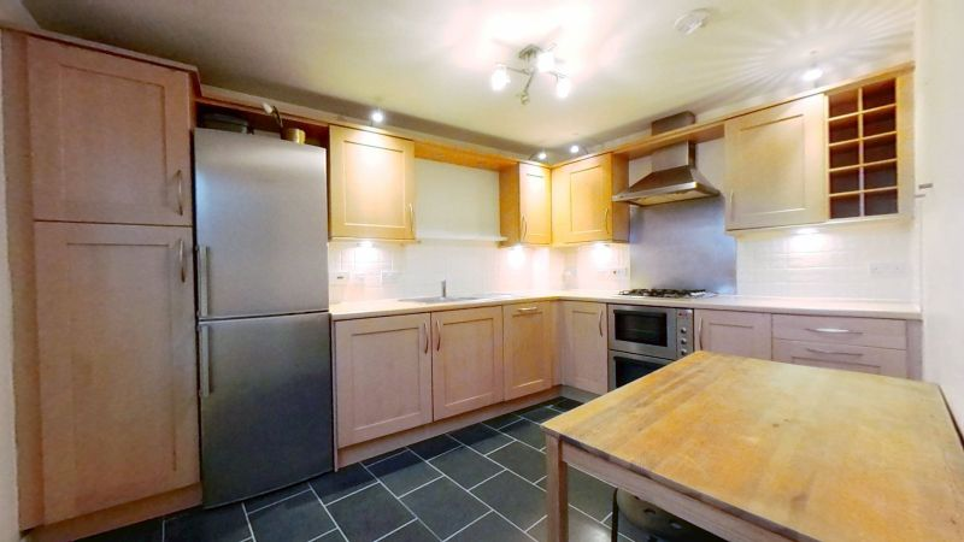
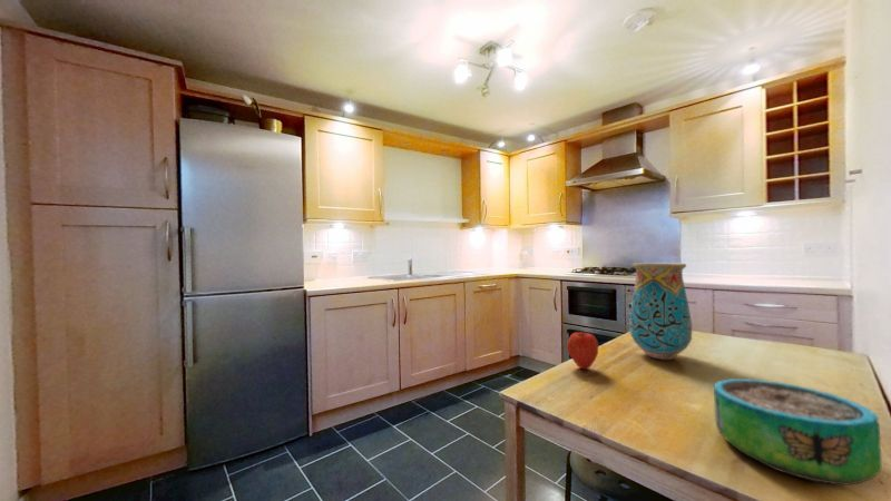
+ decorative bowl [713,377,883,487]
+ vase [628,262,693,361]
+ apple [566,331,599,371]
